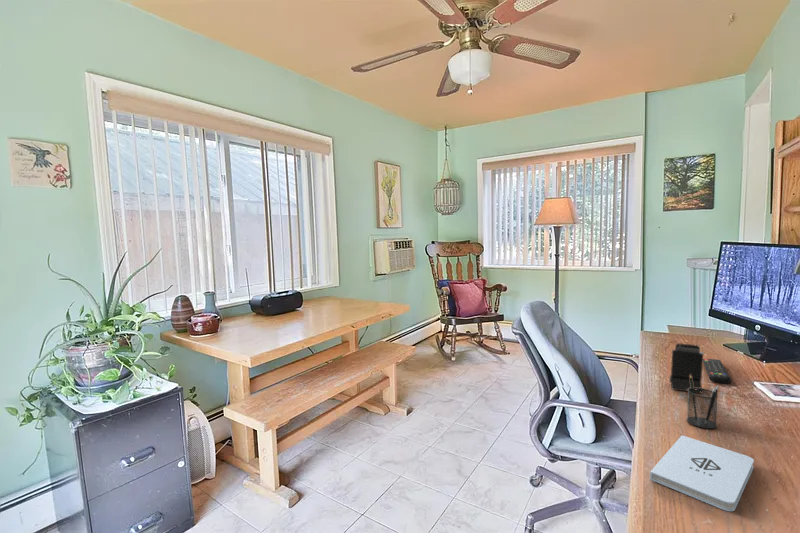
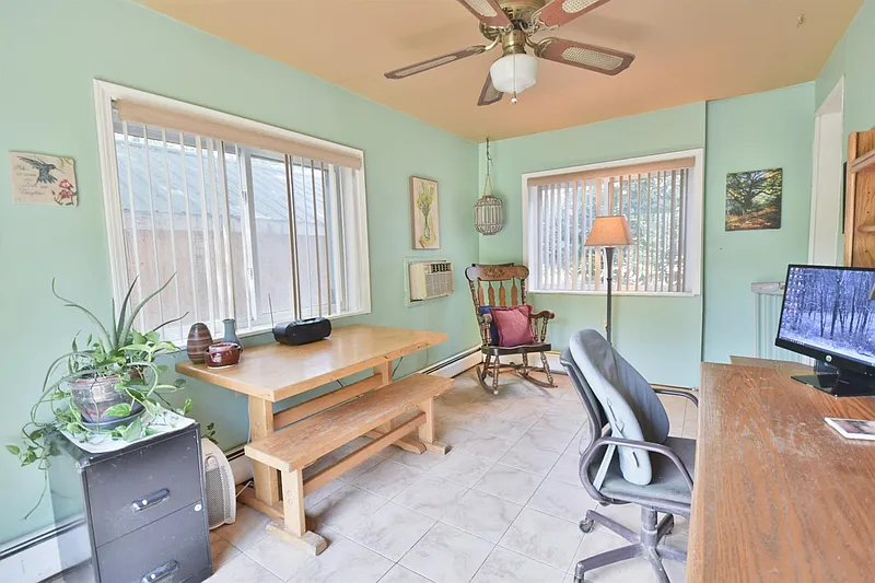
- smartphone [668,342,705,395]
- notepad [649,434,755,512]
- remote control [703,358,732,385]
- pencil holder [686,374,720,430]
